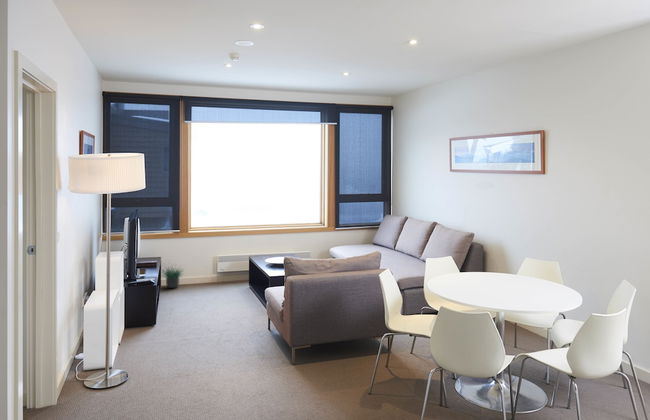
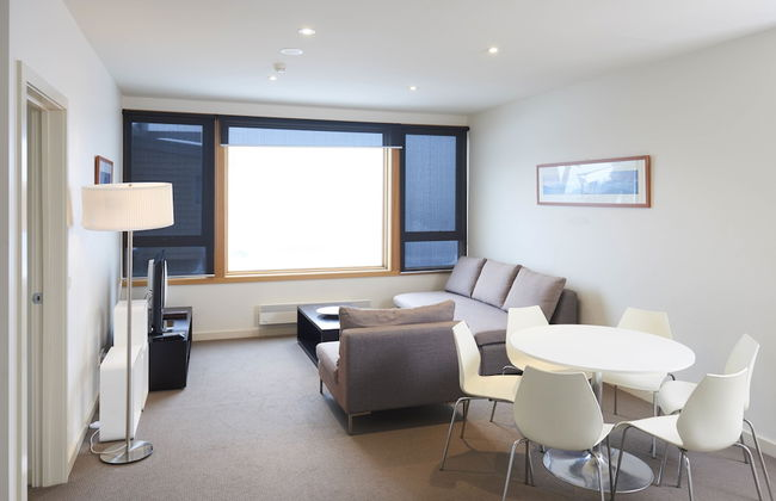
- potted plant [160,259,188,289]
